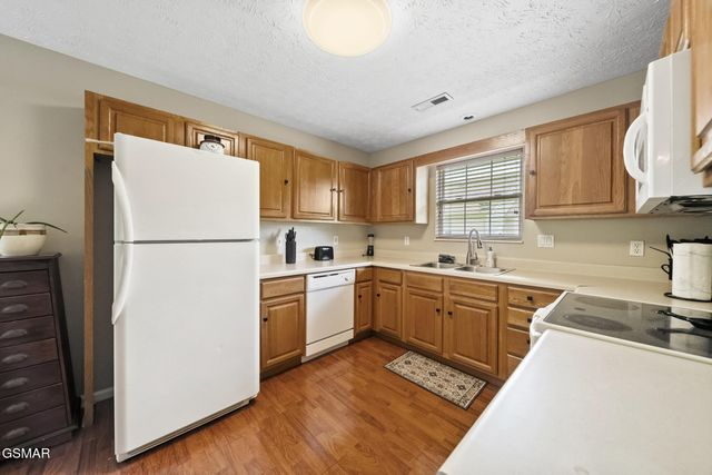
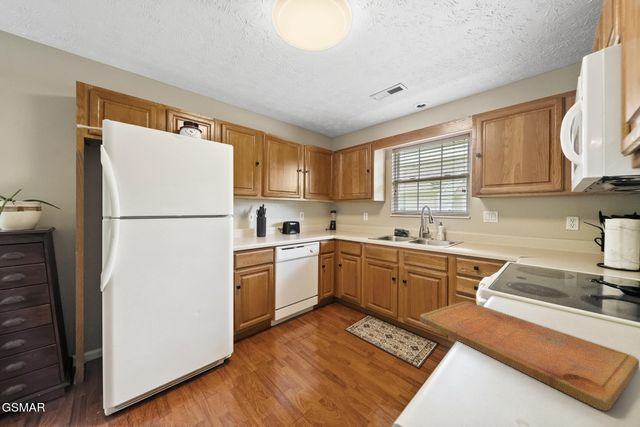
+ cutting board [419,300,640,412]
